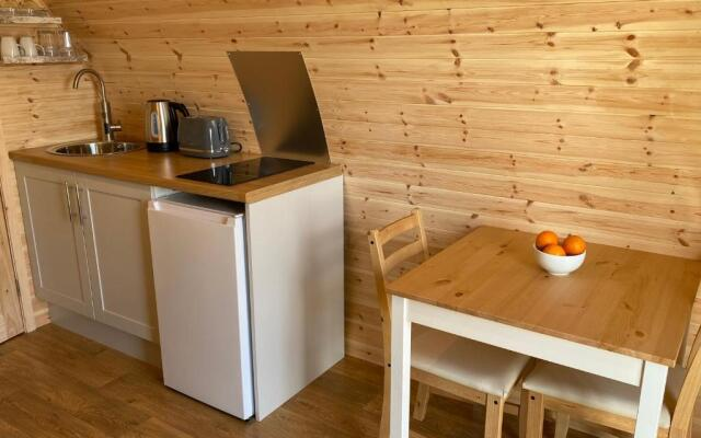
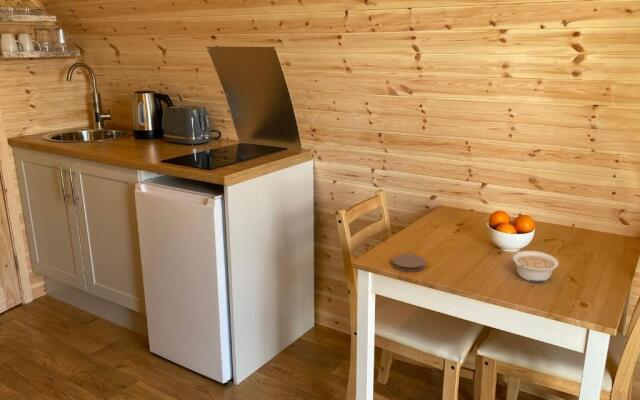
+ legume [512,250,560,283]
+ coaster [391,253,427,273]
